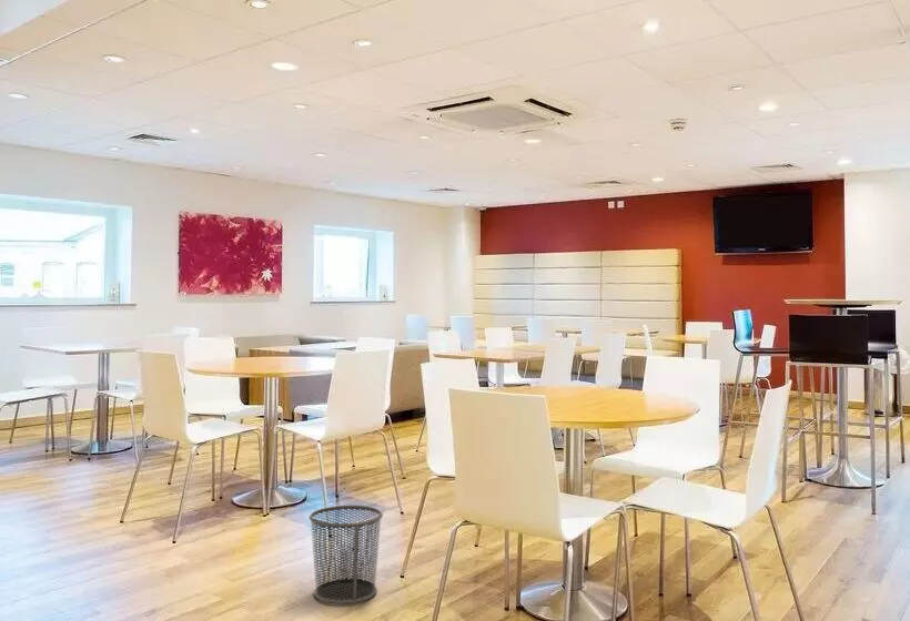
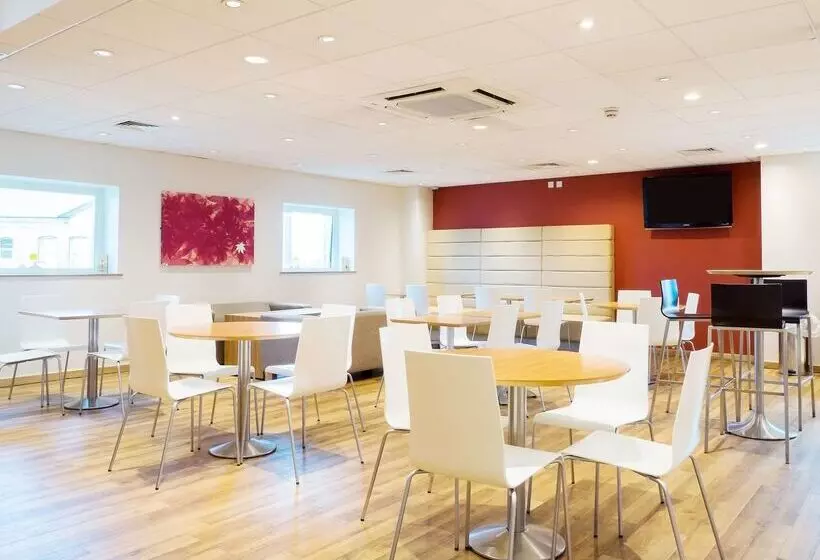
- waste bin [309,505,384,605]
